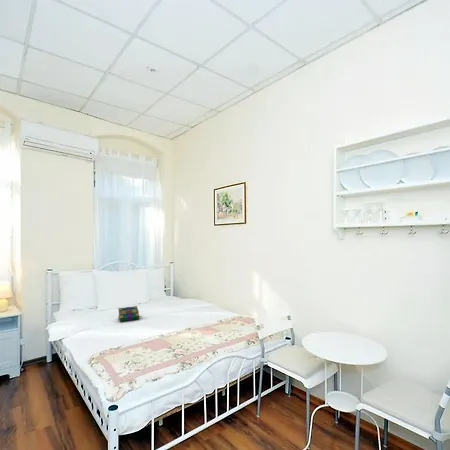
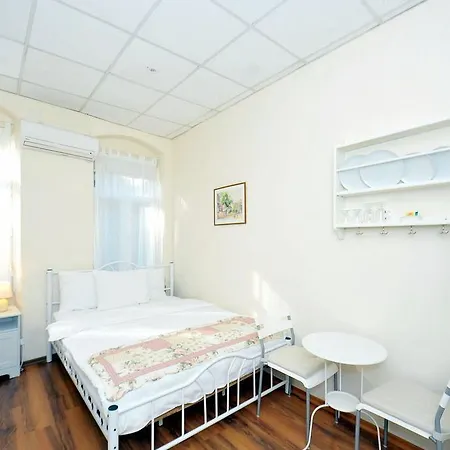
- book [117,305,143,323]
